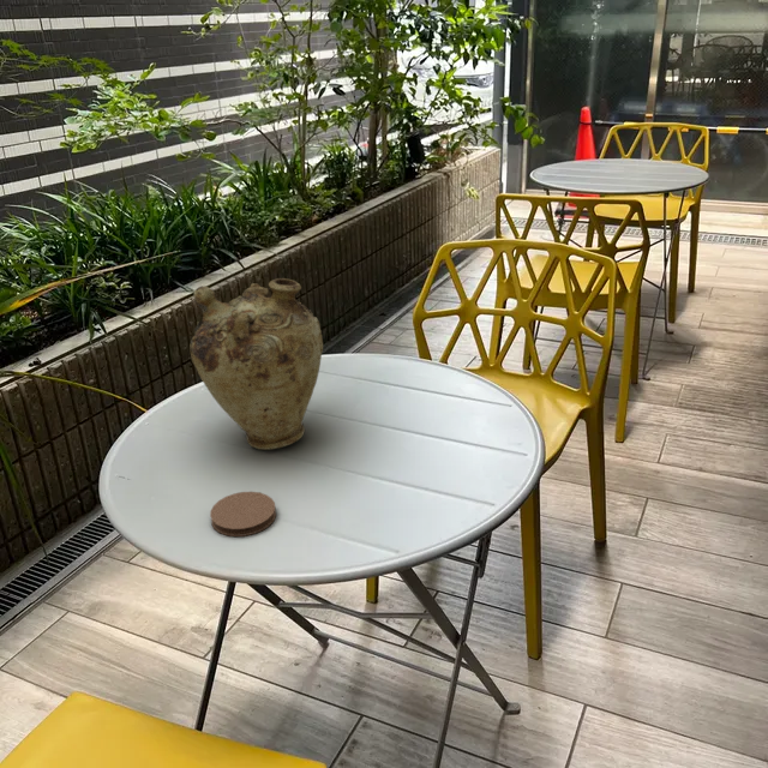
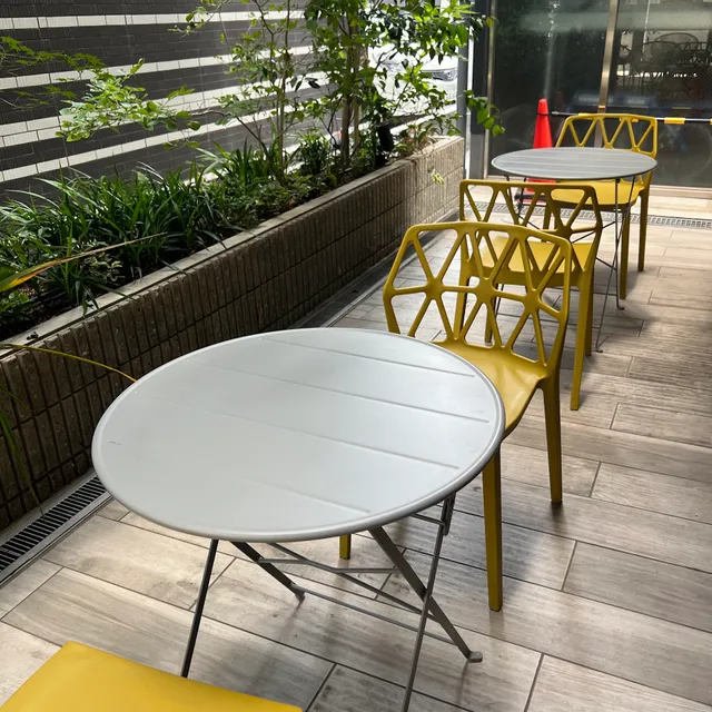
- coaster [209,491,277,538]
- vase [188,277,324,451]
